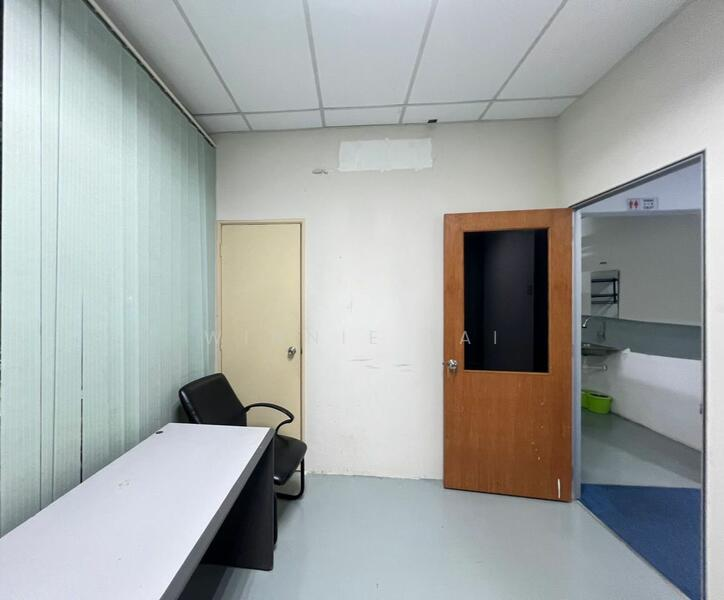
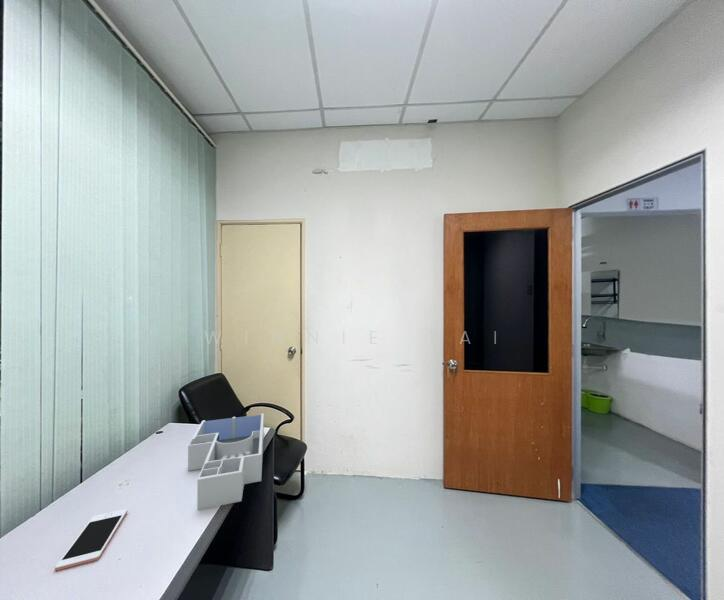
+ cell phone [54,508,128,571]
+ desk organizer [187,412,265,511]
